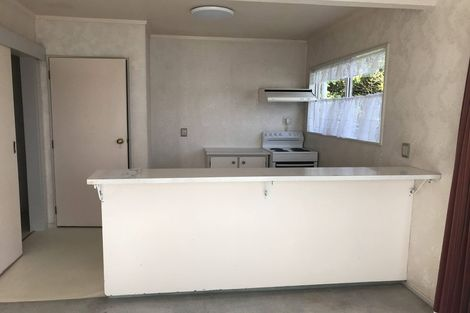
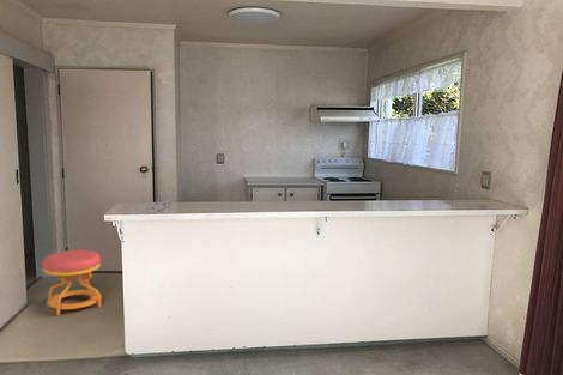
+ stool [41,249,103,316]
